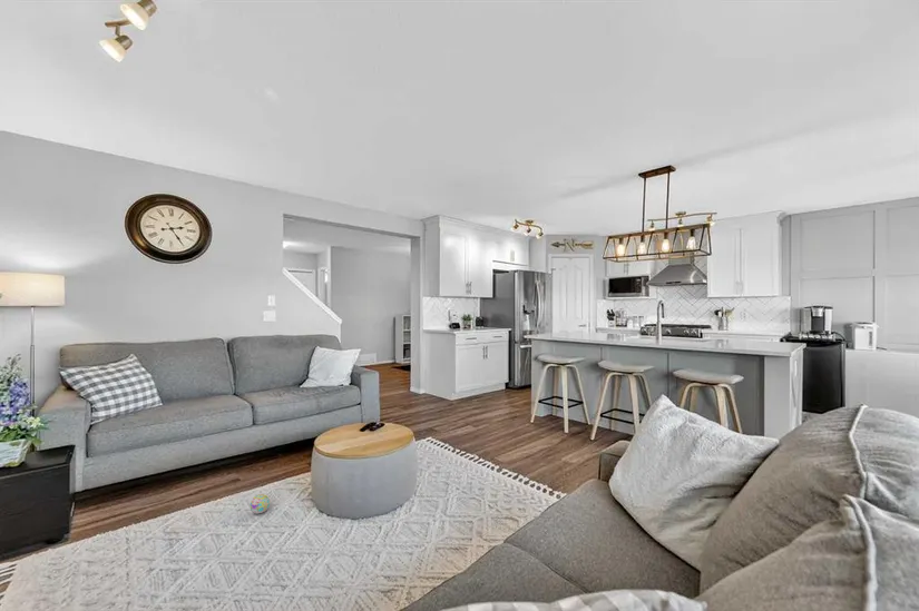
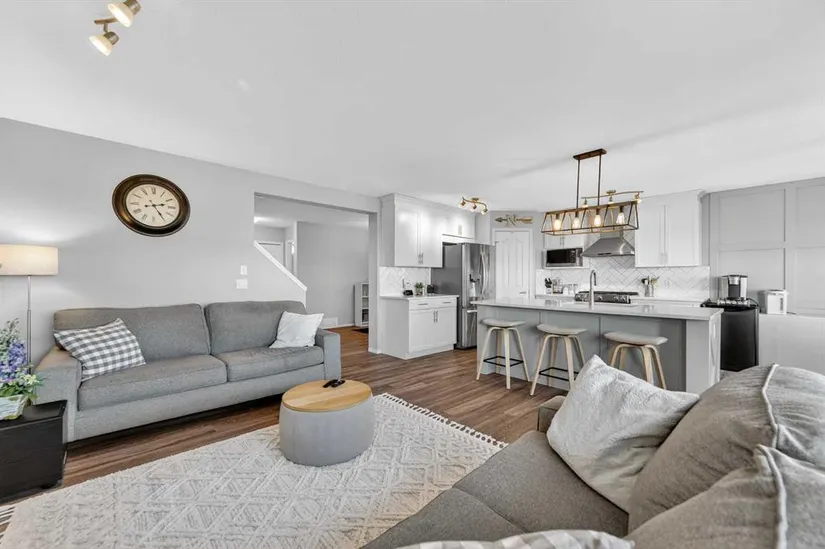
- decorative ball [248,493,271,514]
